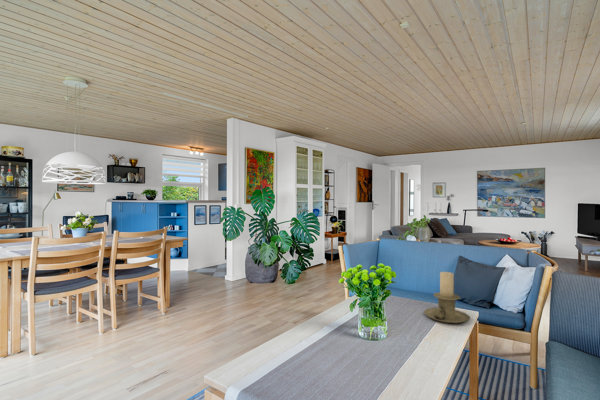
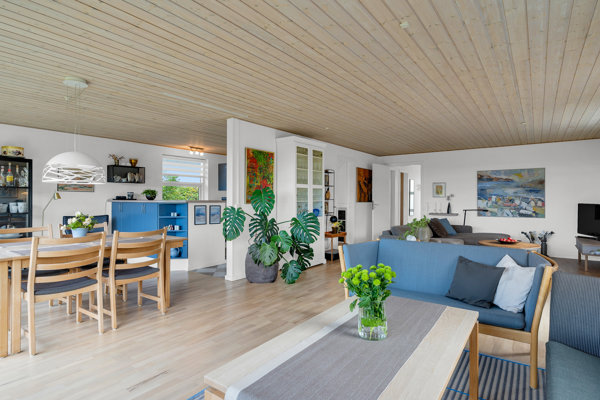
- candle holder [423,271,471,324]
